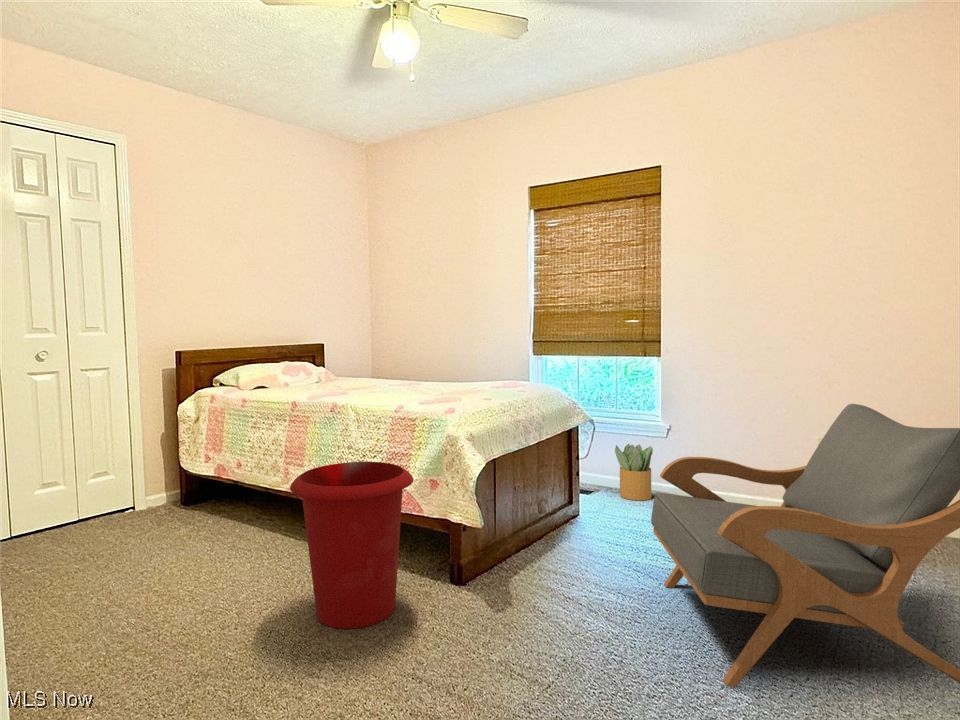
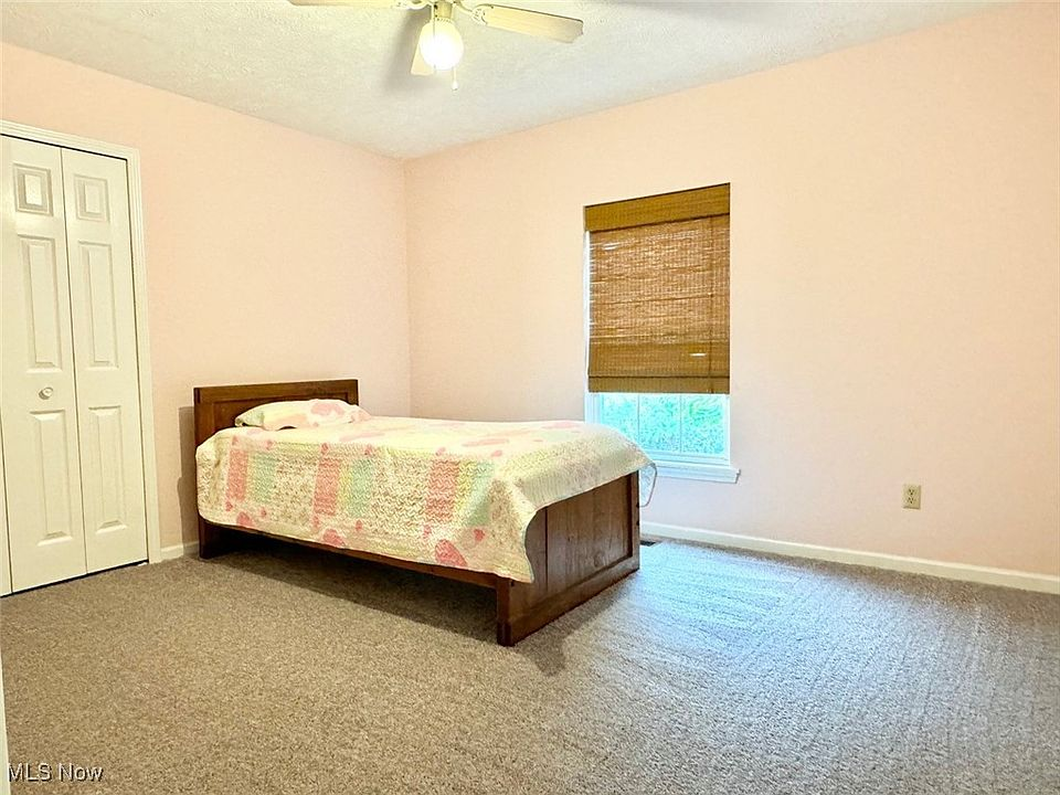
- armchair [650,403,960,688]
- waste bin [289,461,414,630]
- potted plant [614,443,654,501]
